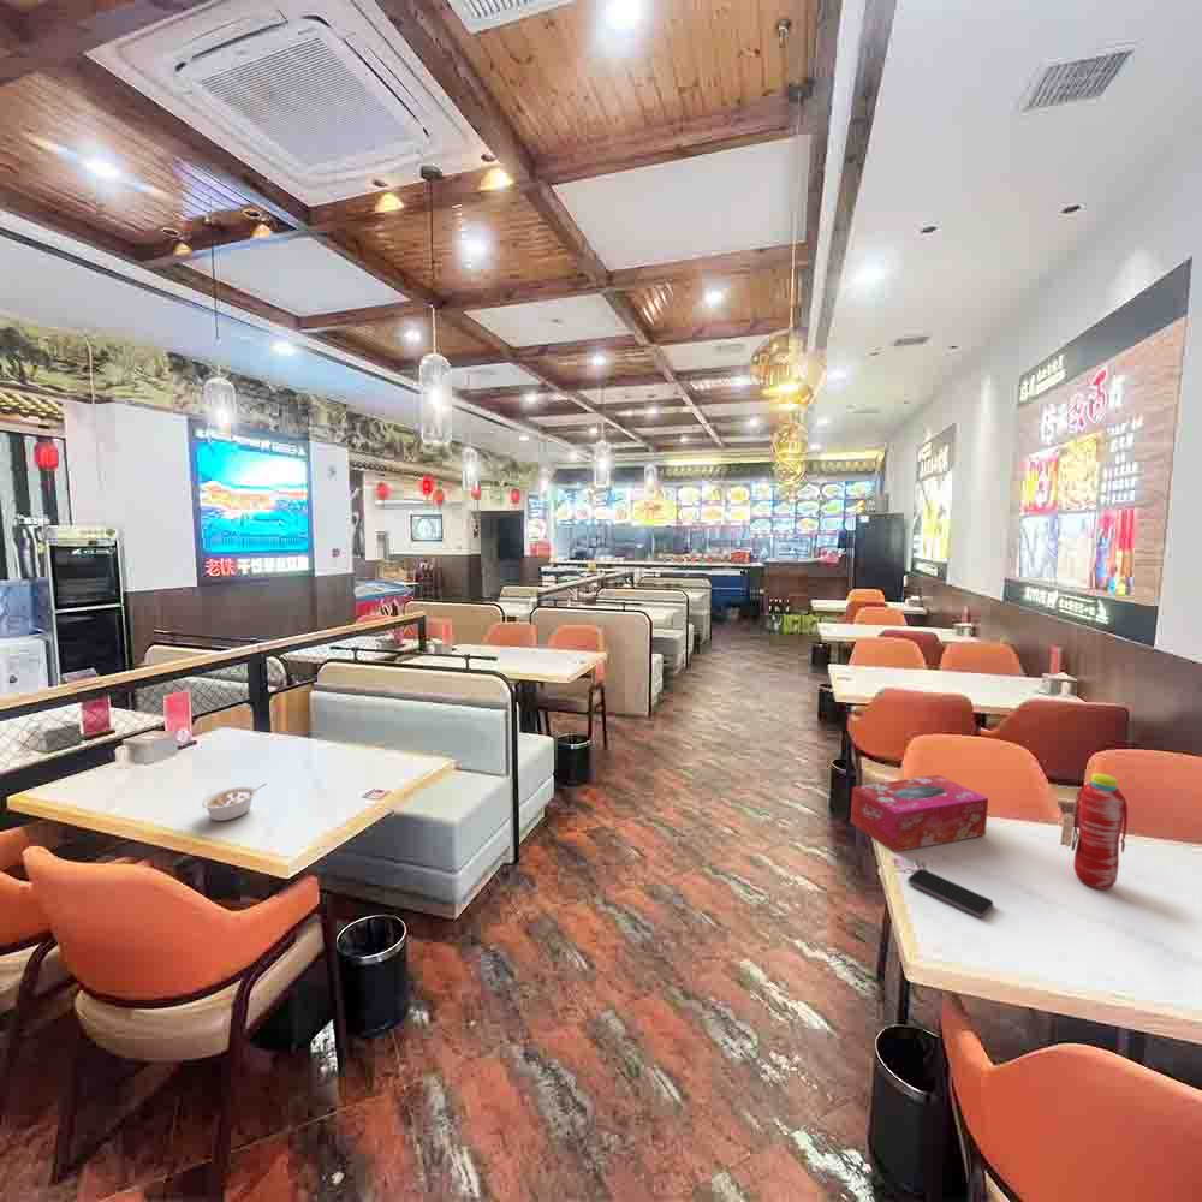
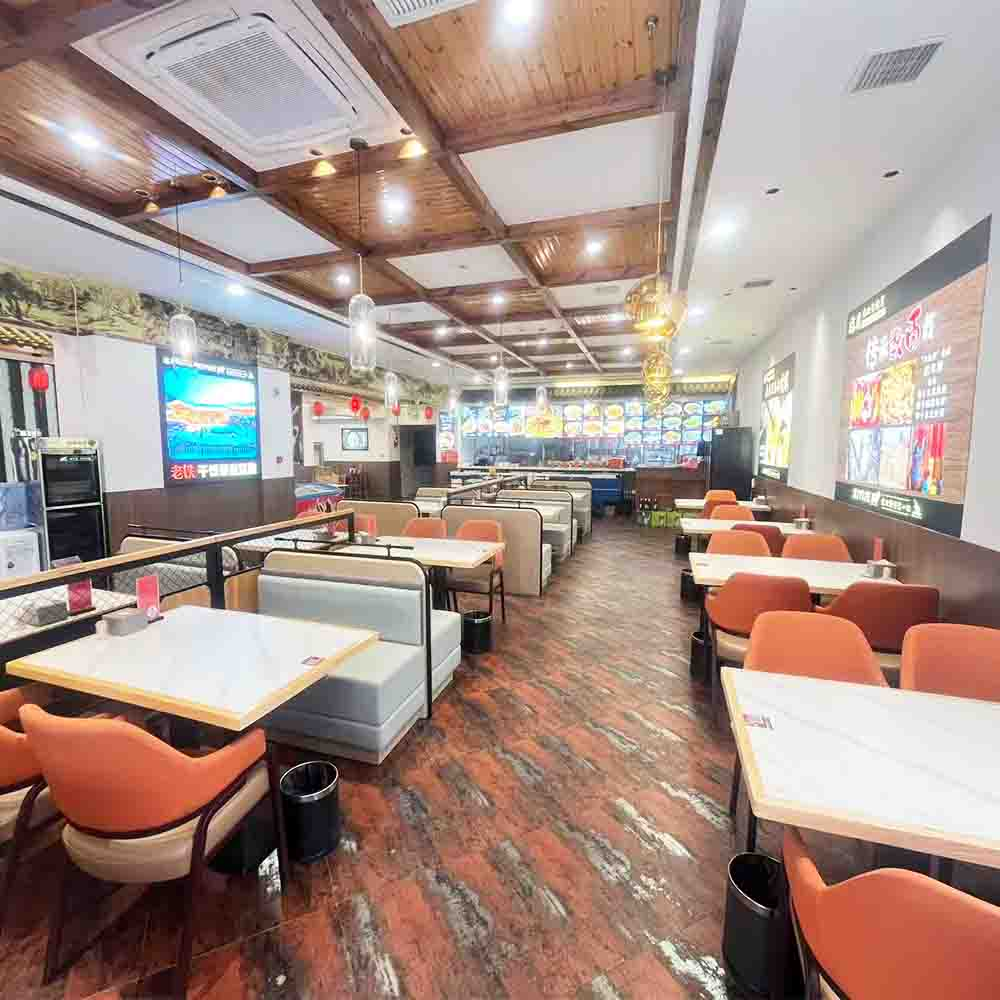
- legume [201,783,268,822]
- tissue box [850,774,989,853]
- smartphone [906,868,994,918]
- water bottle [1059,773,1129,891]
